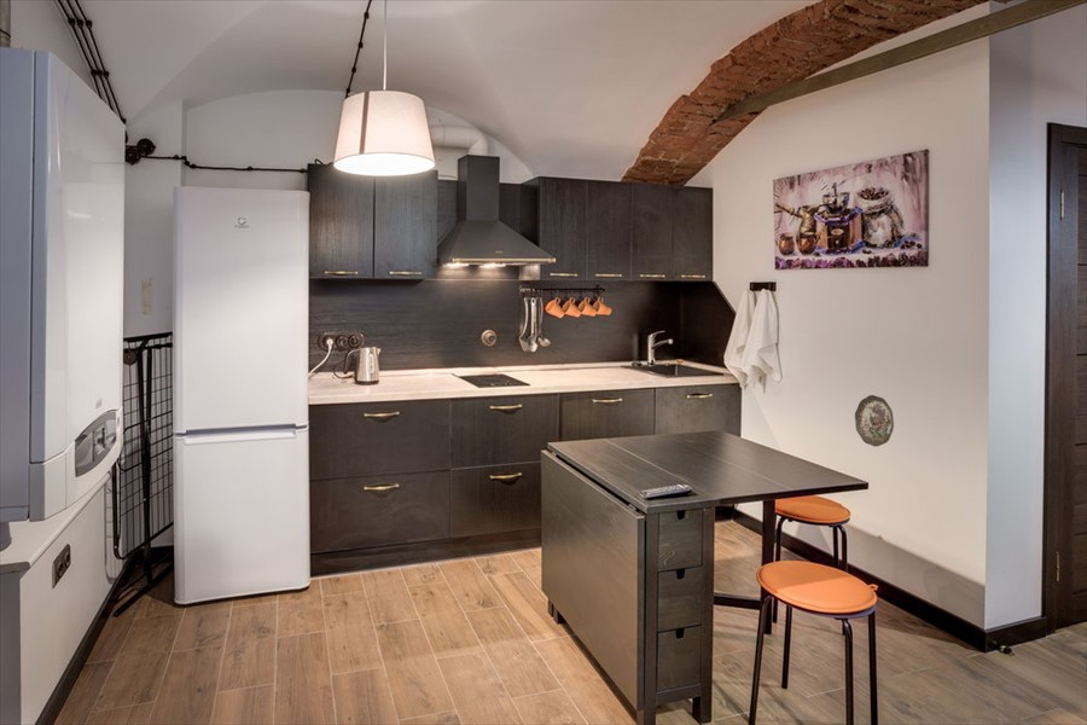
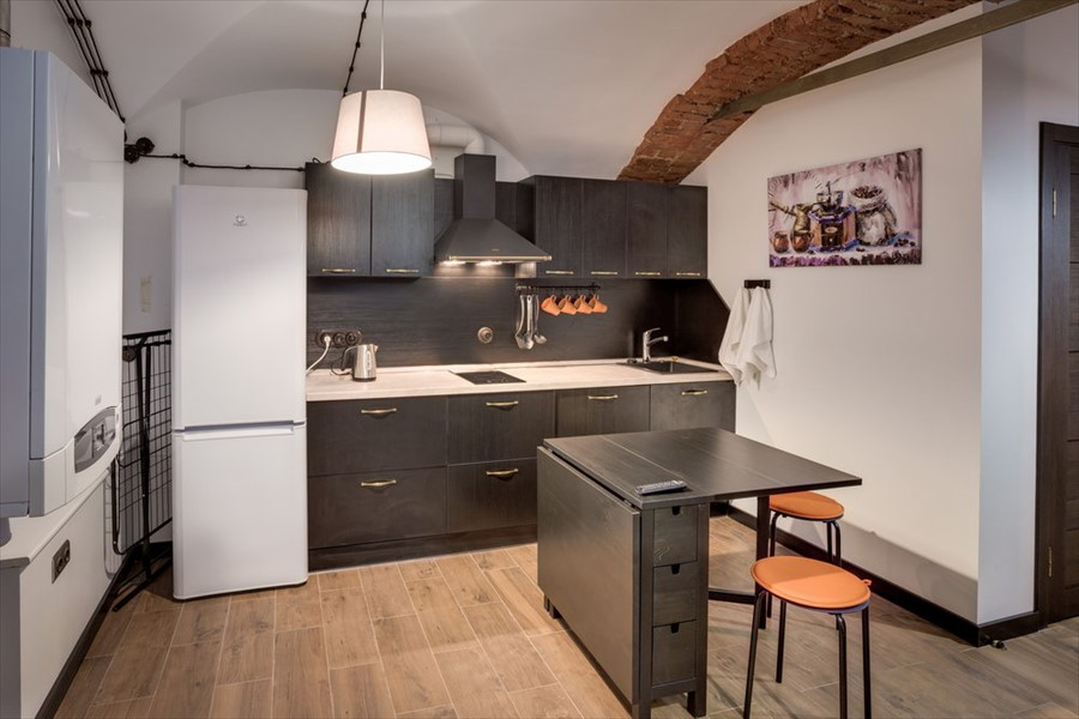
- decorative plate [854,394,895,447]
